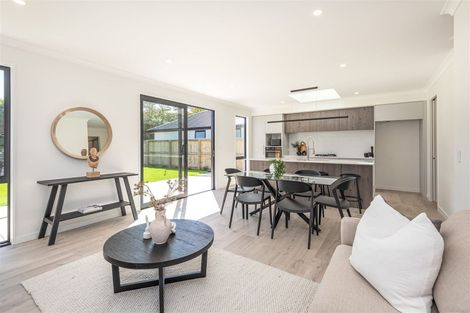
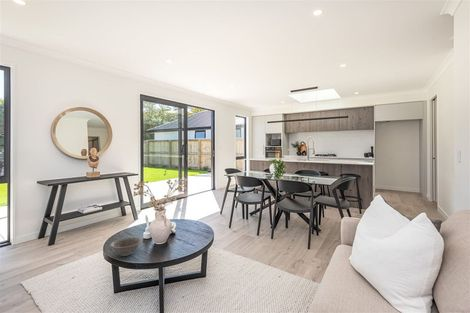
+ decorative bowl [109,236,143,257]
